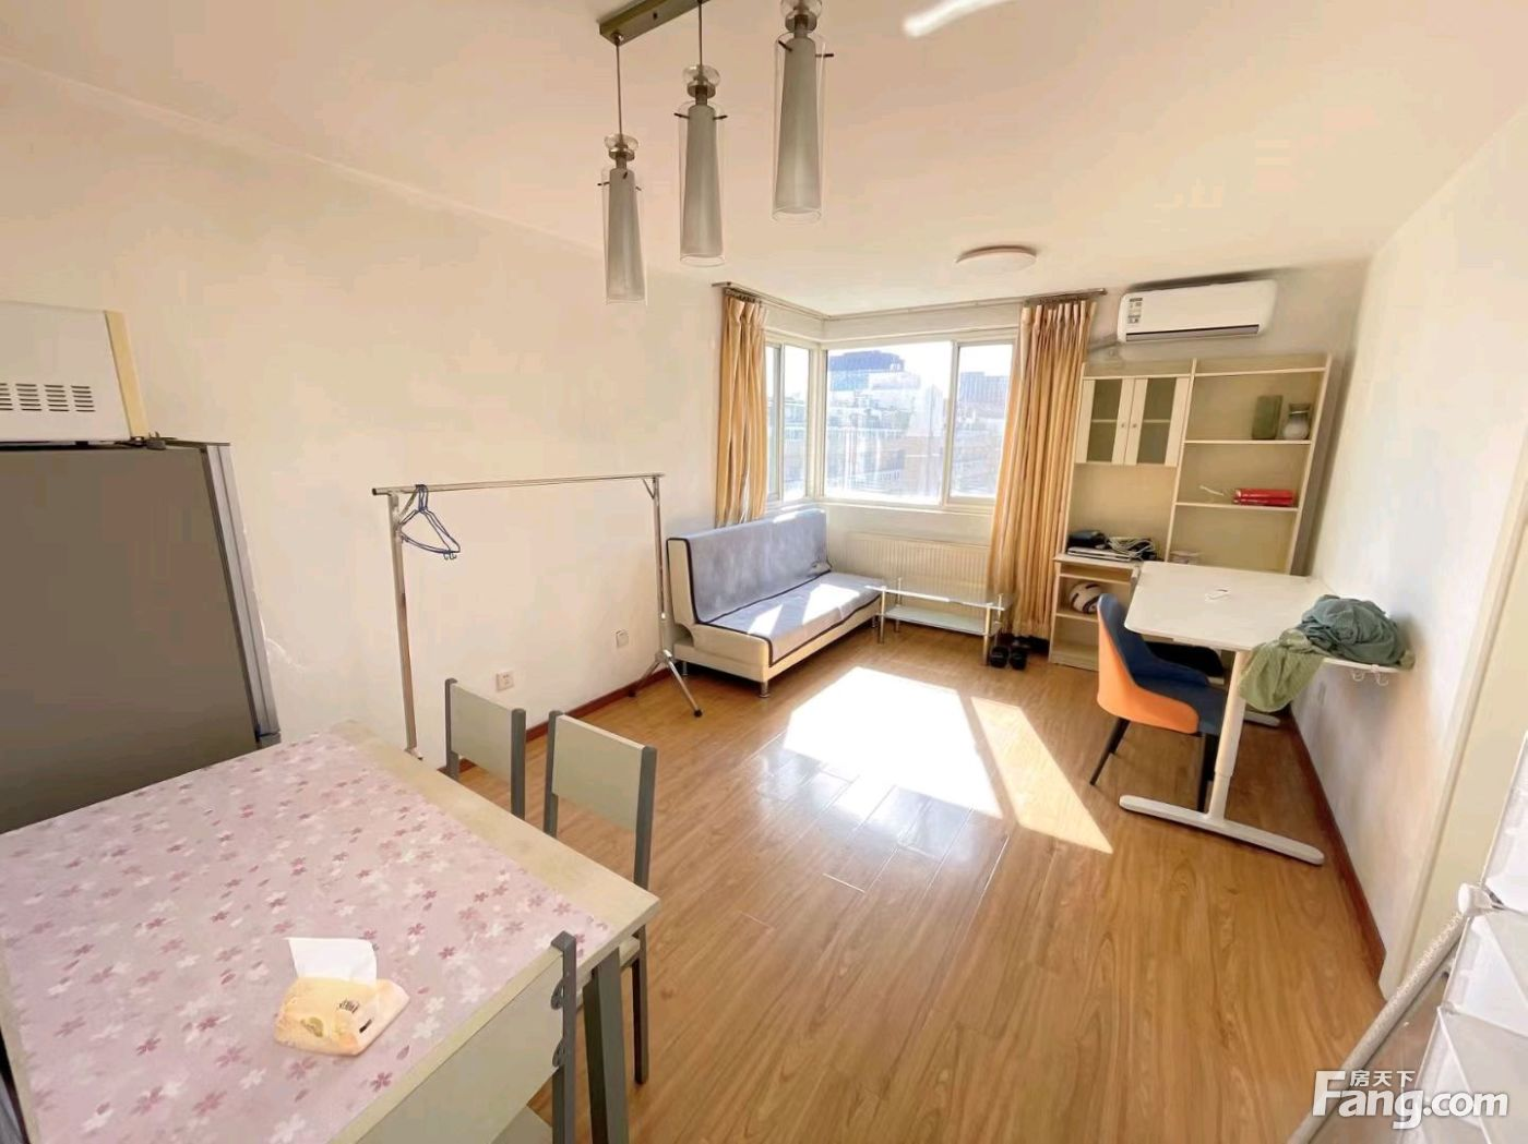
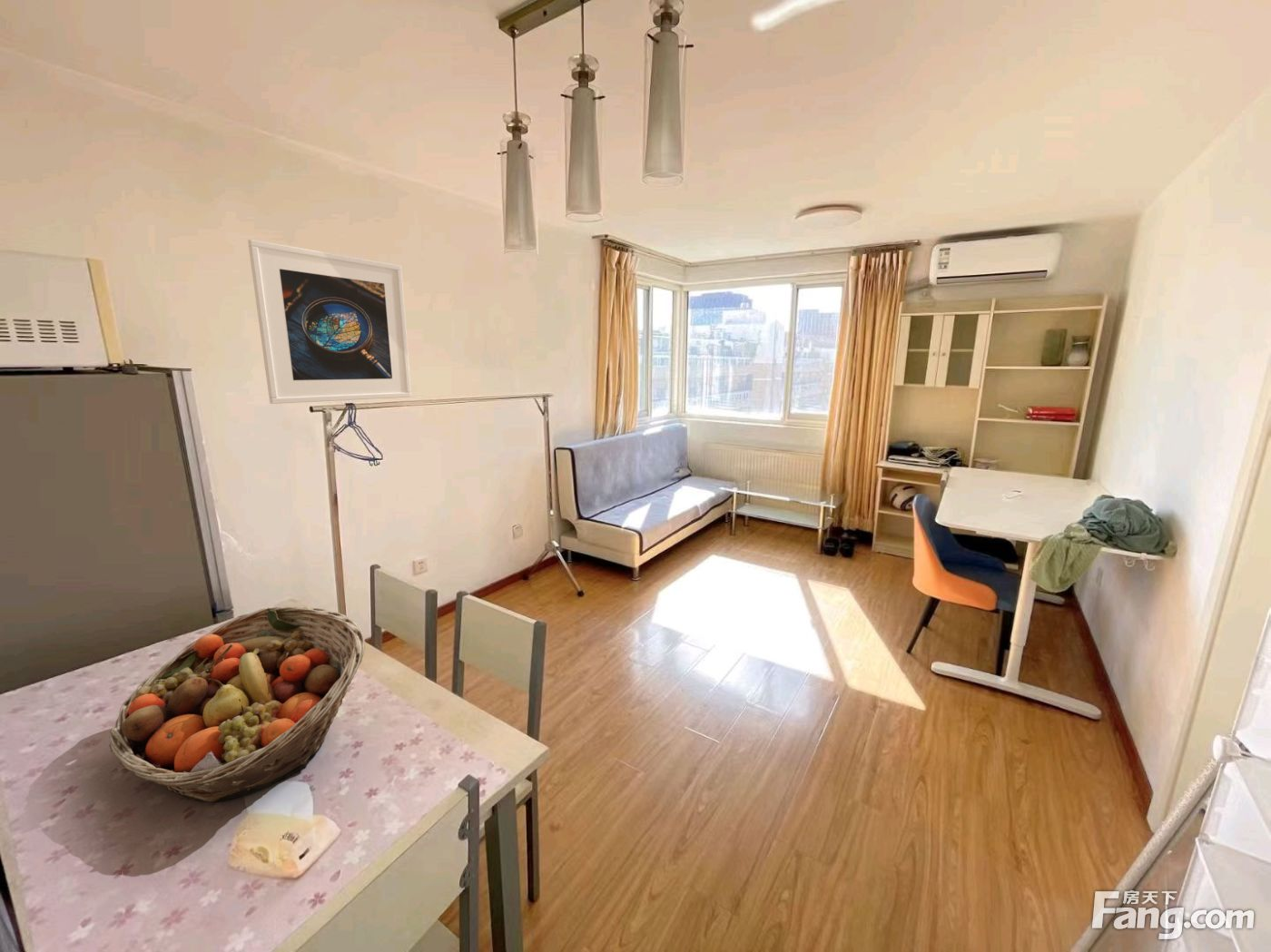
+ fruit basket [109,606,366,803]
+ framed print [247,239,412,405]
